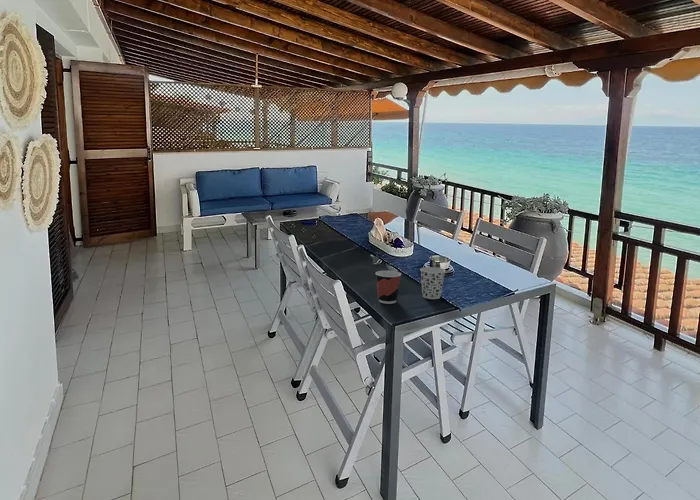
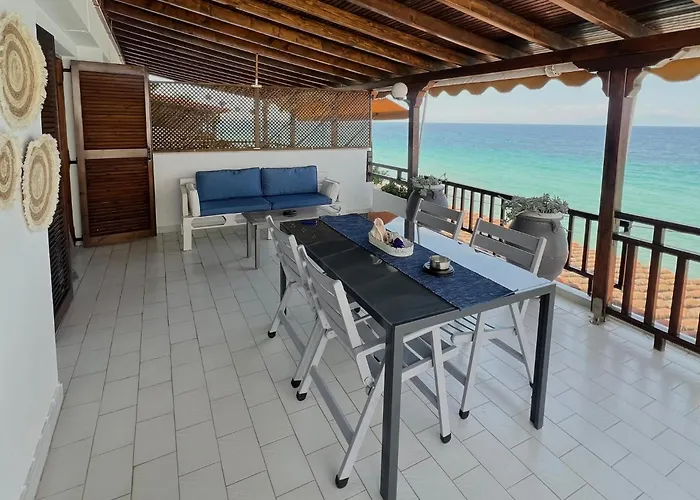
- cup [419,266,447,300]
- cup [375,270,402,305]
